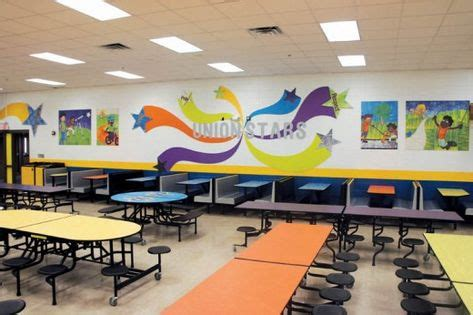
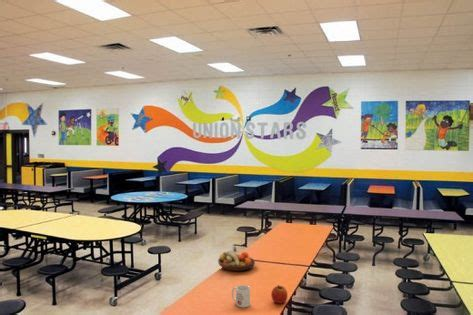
+ mug [231,284,251,308]
+ apple [270,284,289,305]
+ fruit bowl [217,250,256,272]
